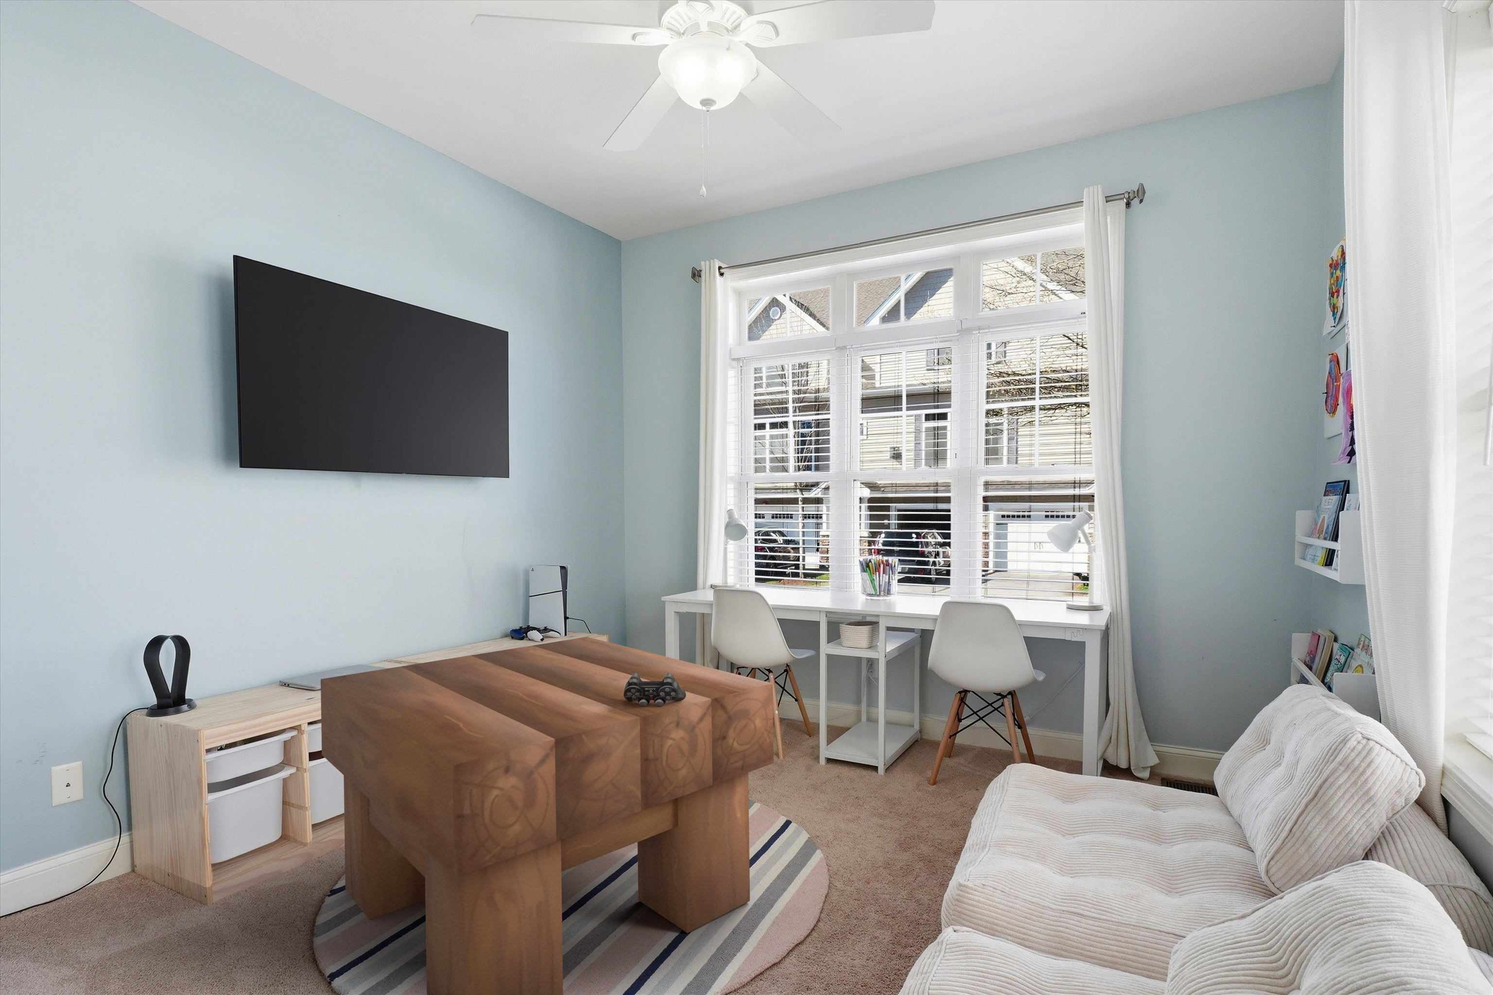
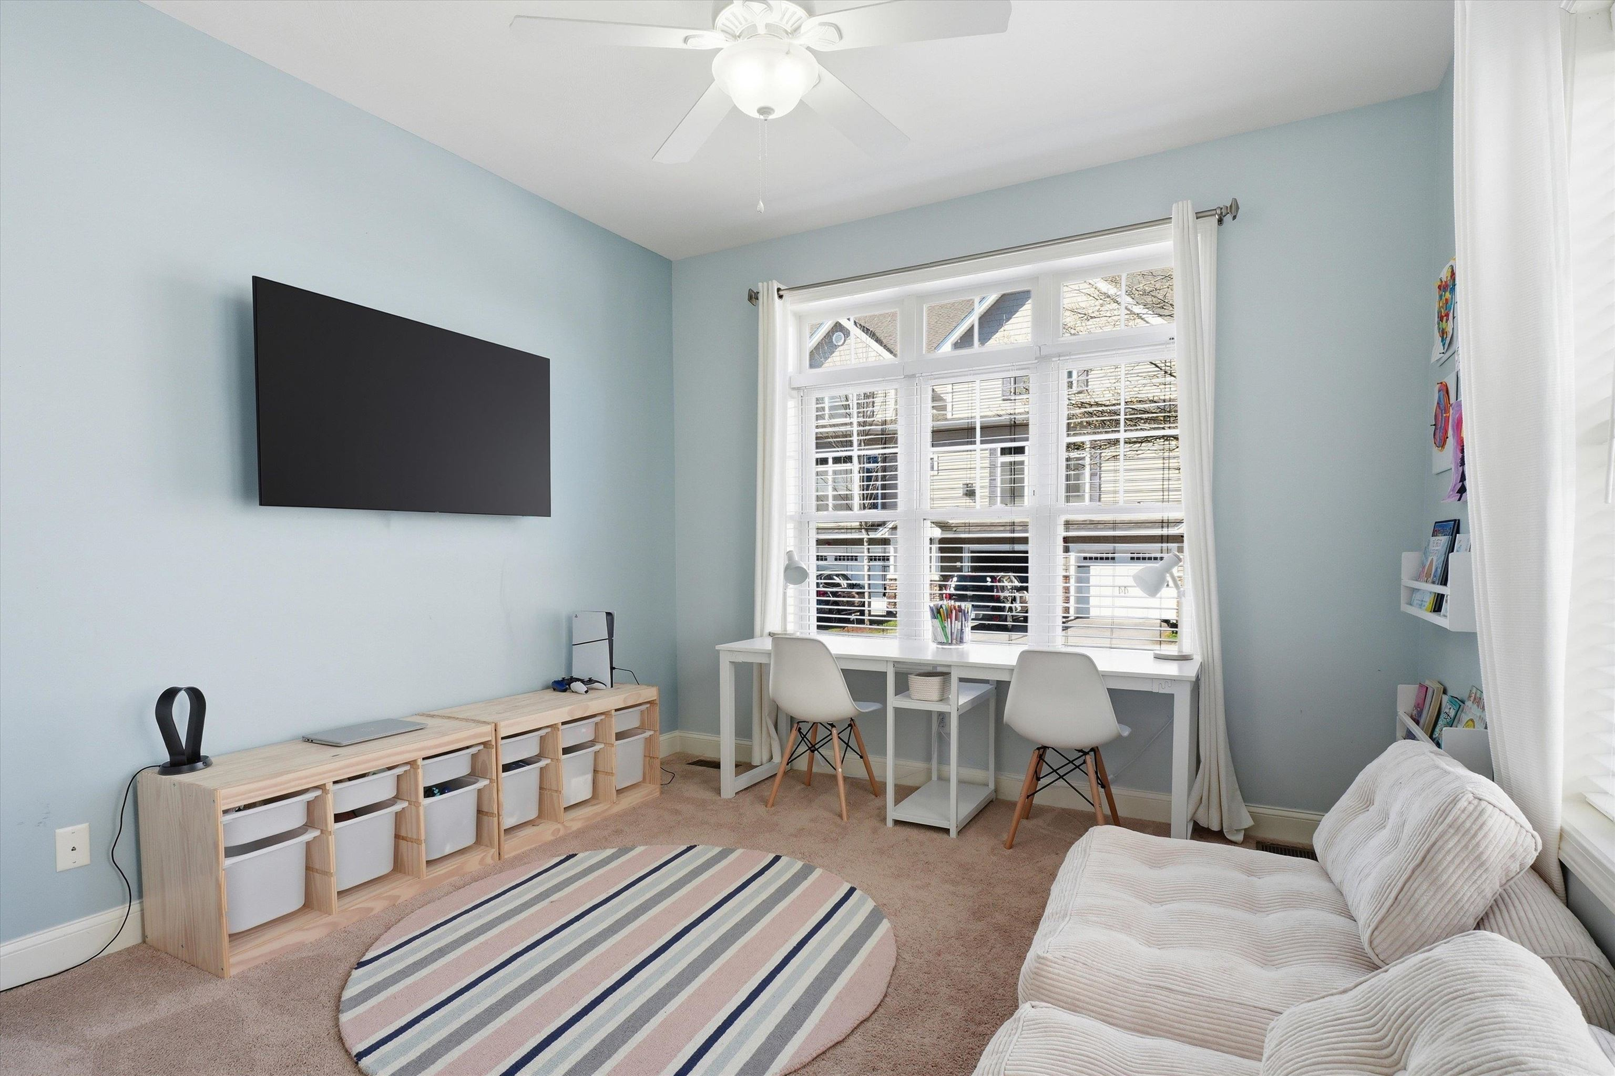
- game controller [623,673,687,707]
- coffee table [320,636,774,995]
